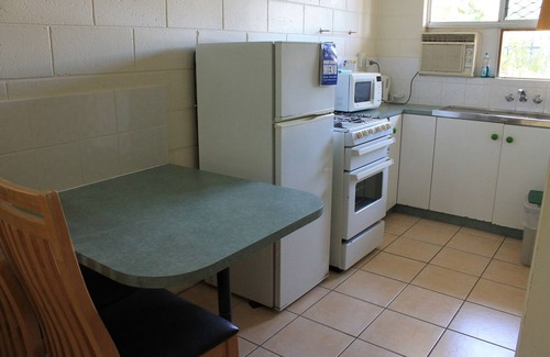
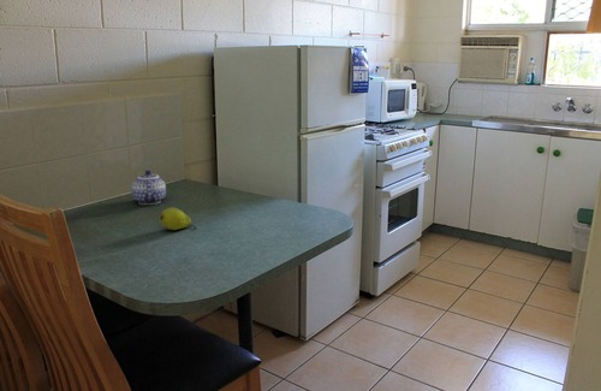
+ teapot [130,170,167,206]
+ fruit [159,207,197,231]
